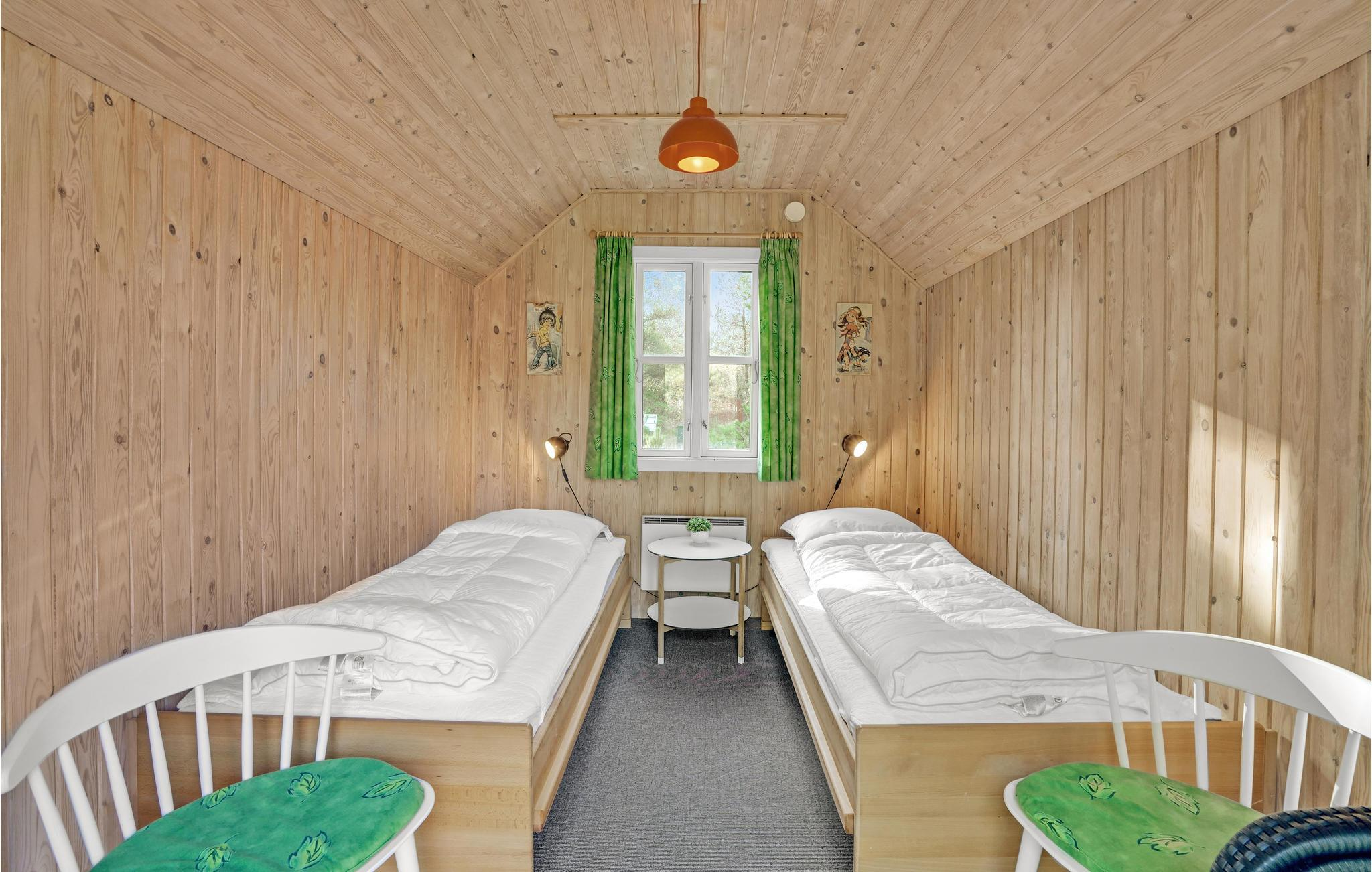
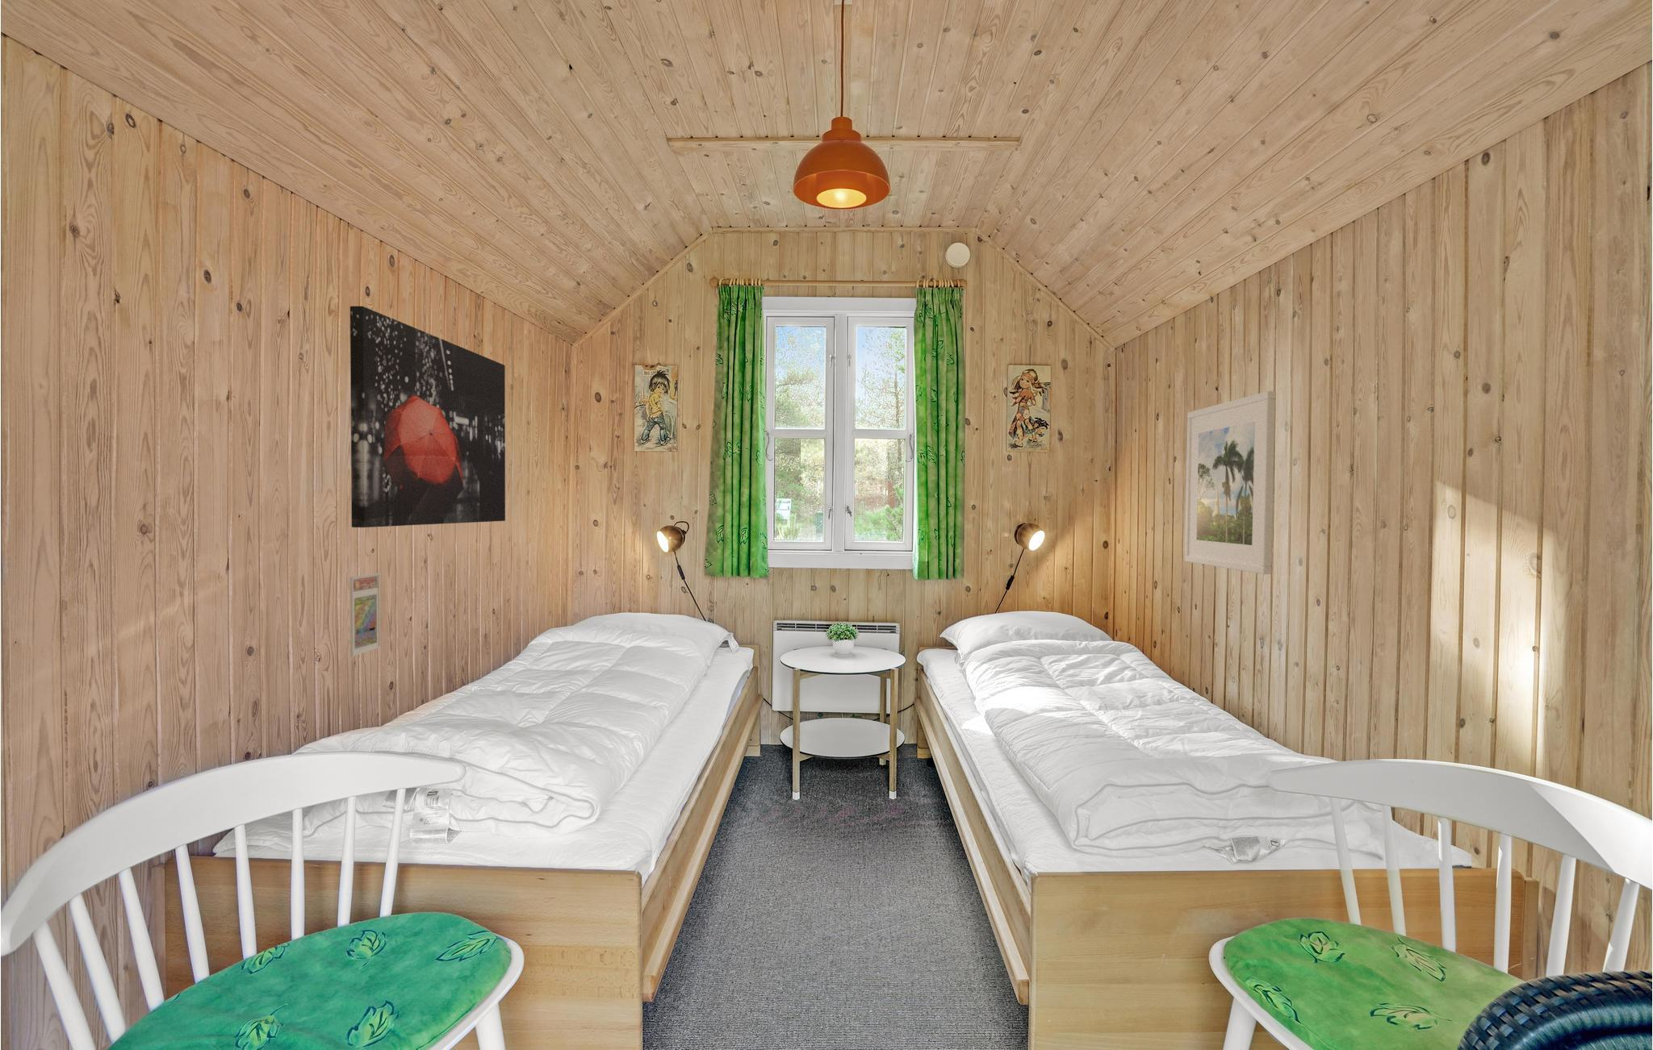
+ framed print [1184,390,1276,576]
+ trading card display case [349,573,381,657]
+ wall art [349,306,506,529]
